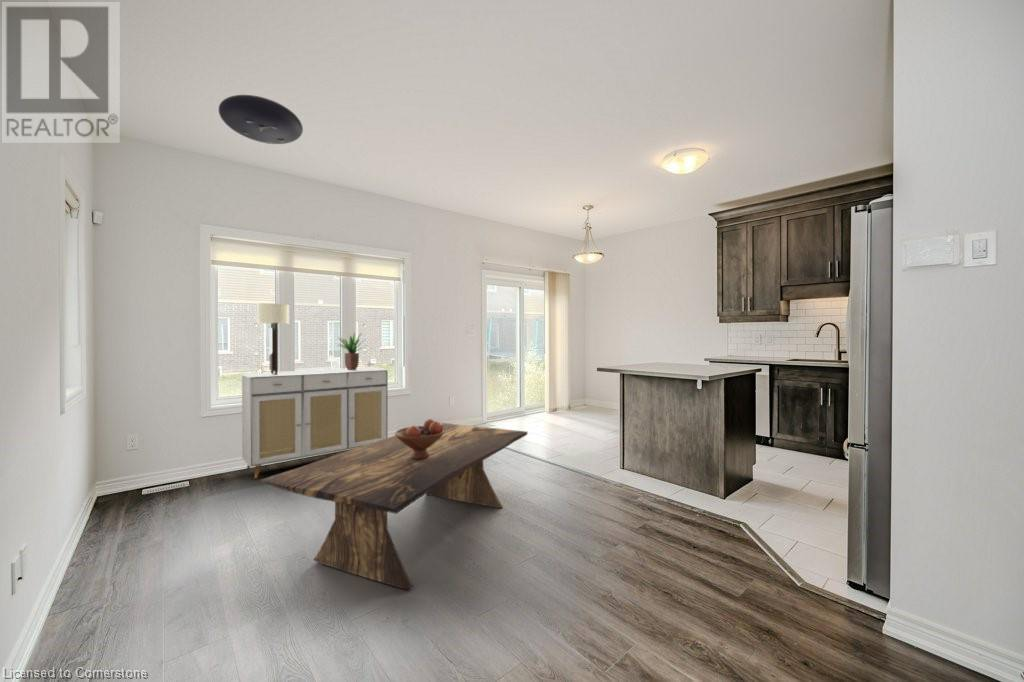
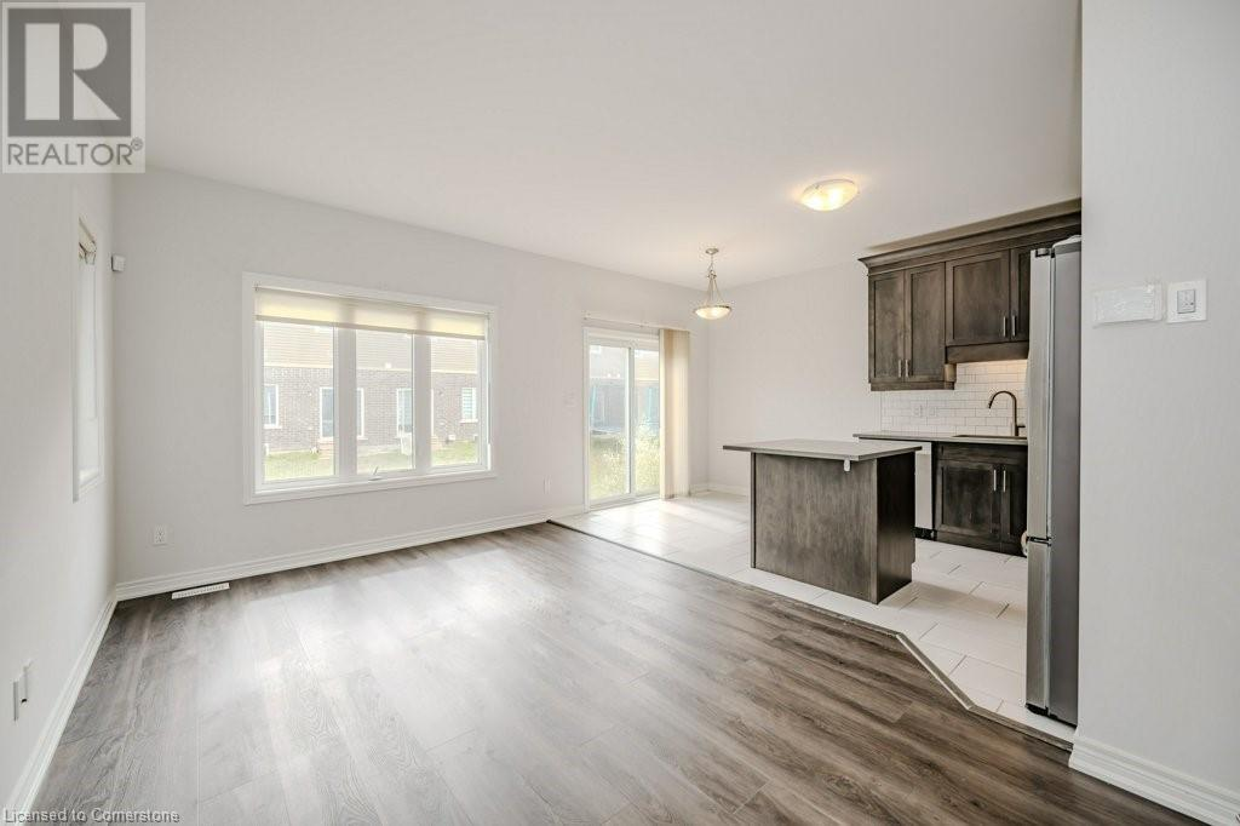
- ceiling light [218,94,304,145]
- fruit bowl [394,418,445,459]
- wall sconce [256,302,290,375]
- dining table [260,422,529,590]
- potted plant [335,331,367,370]
- sideboard [240,366,389,480]
